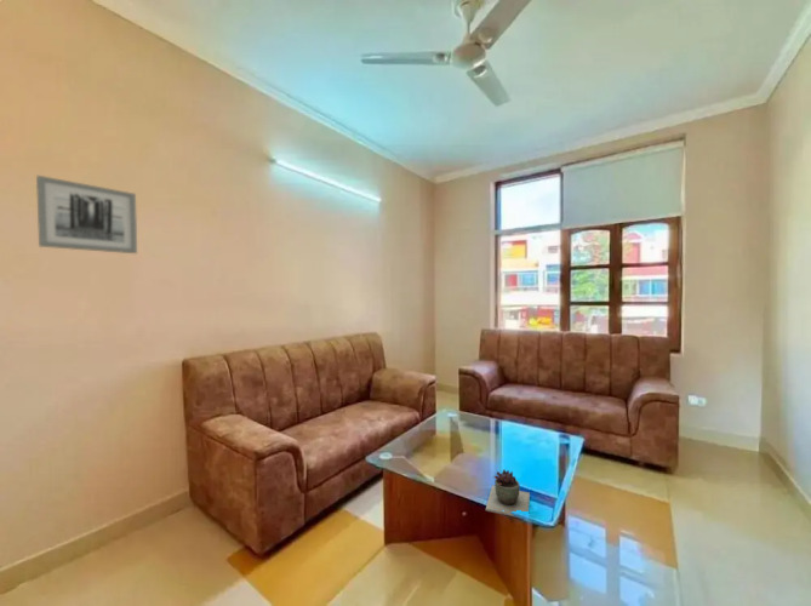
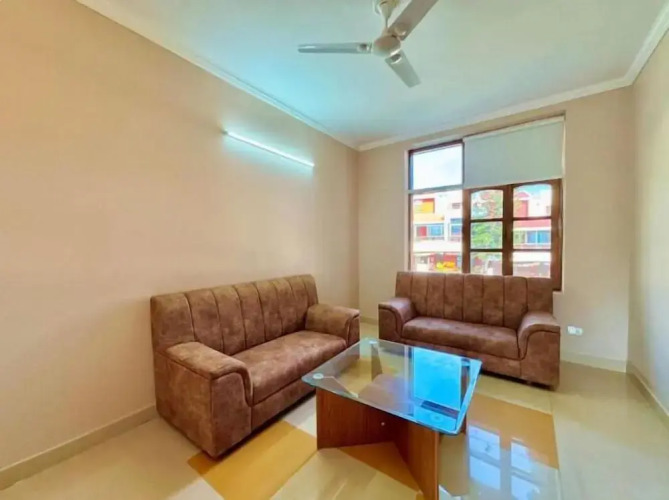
- succulent plant [485,469,531,519]
- wall art [35,175,138,255]
